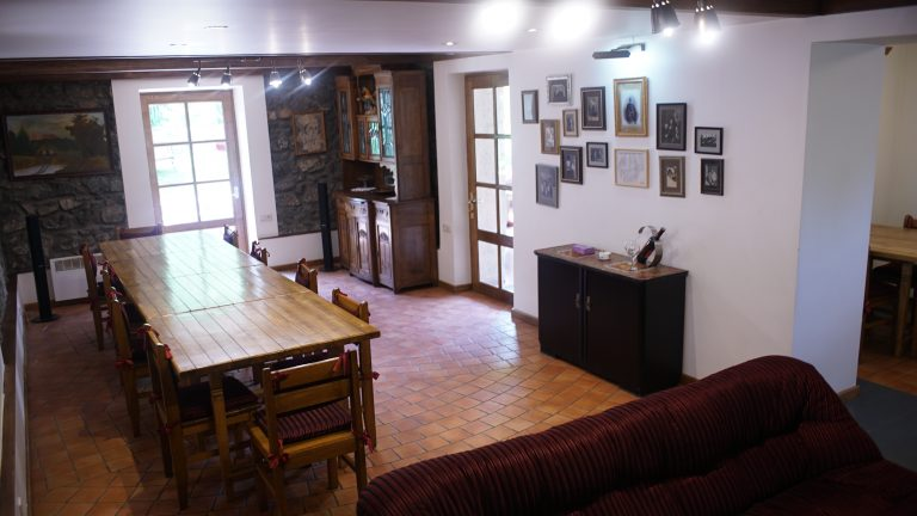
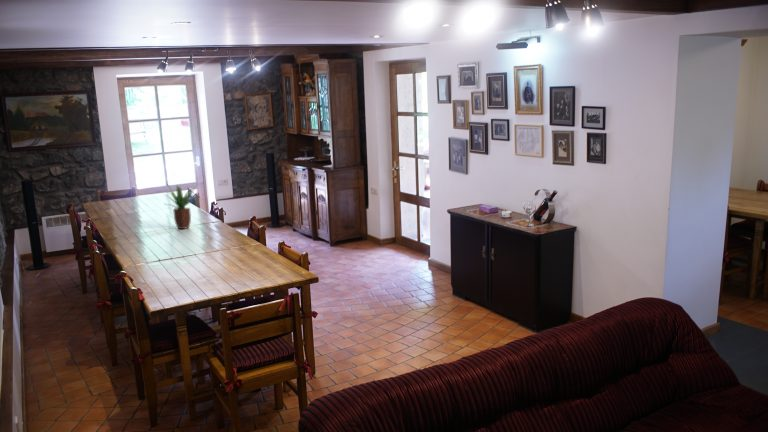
+ potted plant [163,184,202,230]
